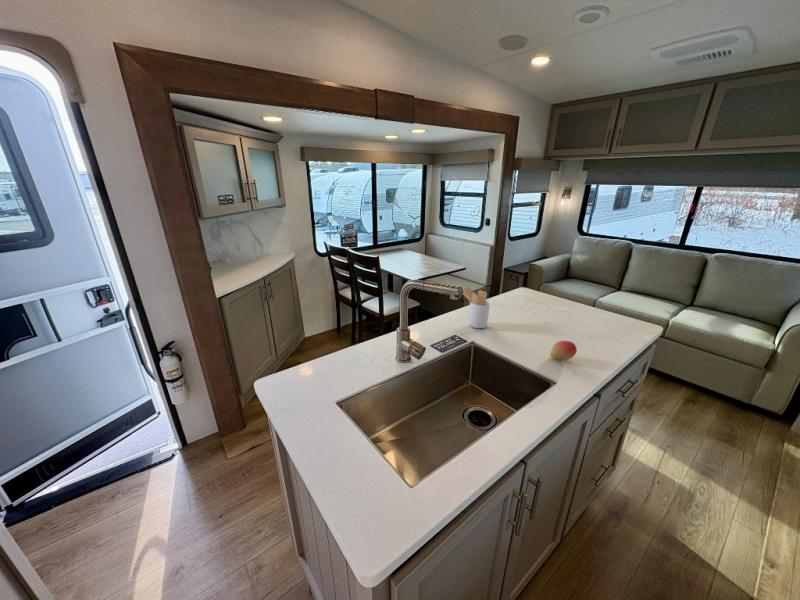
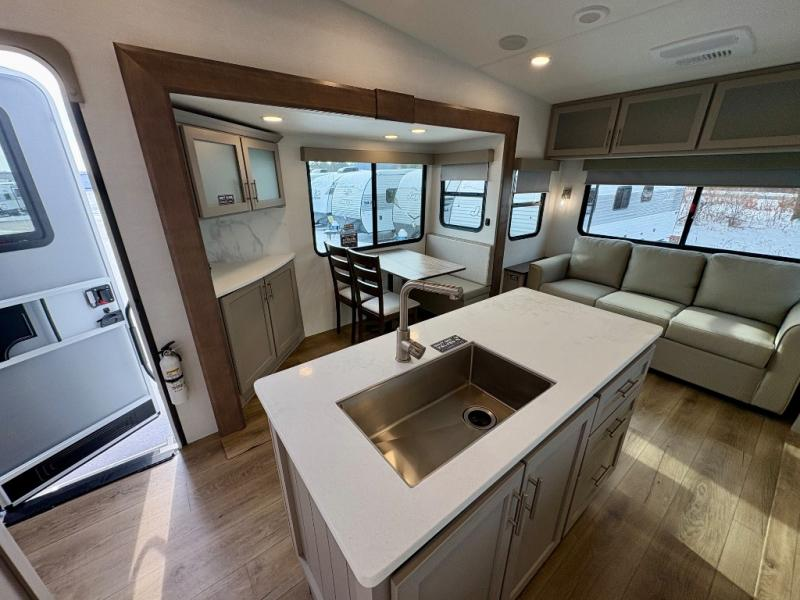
- fruit [549,340,578,361]
- utensil holder [462,286,492,329]
